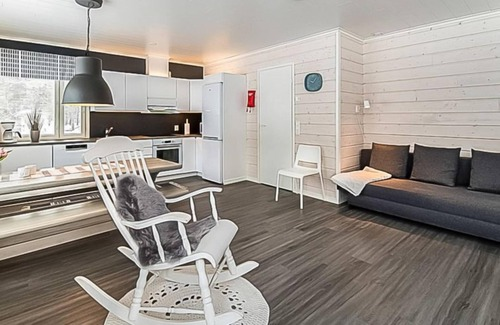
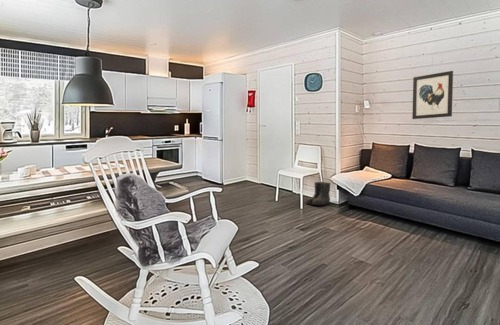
+ boots [305,181,332,206]
+ wall art [411,70,454,120]
